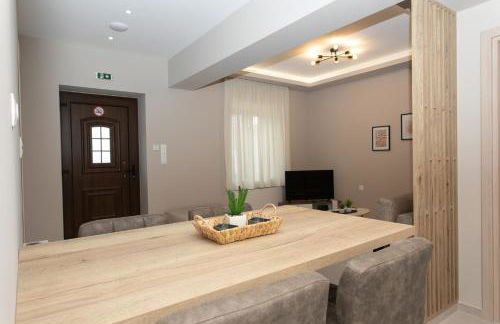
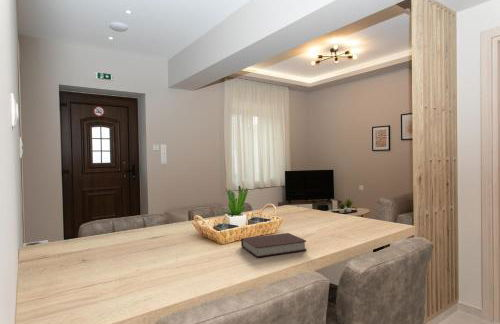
+ book [240,232,307,258]
